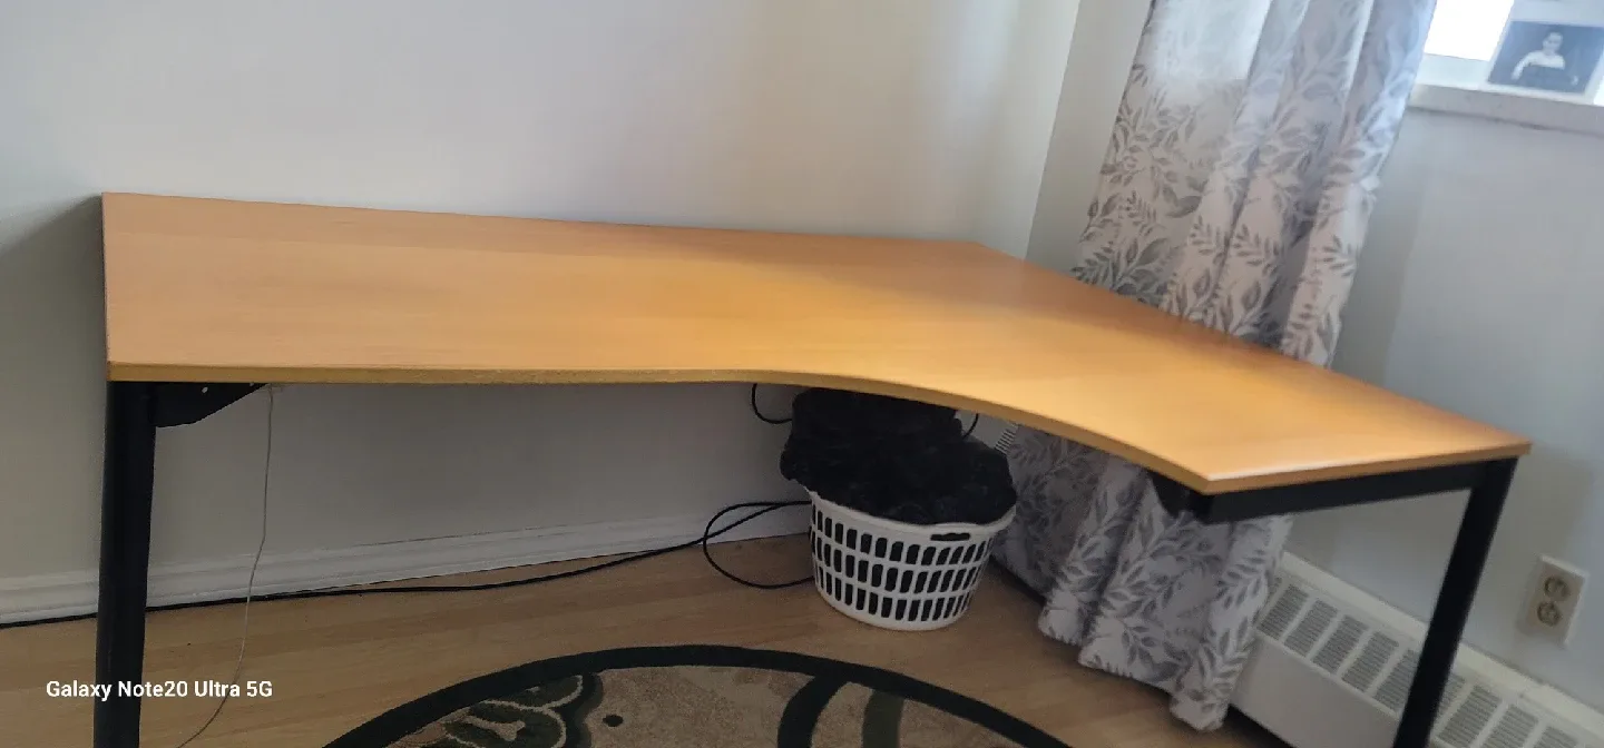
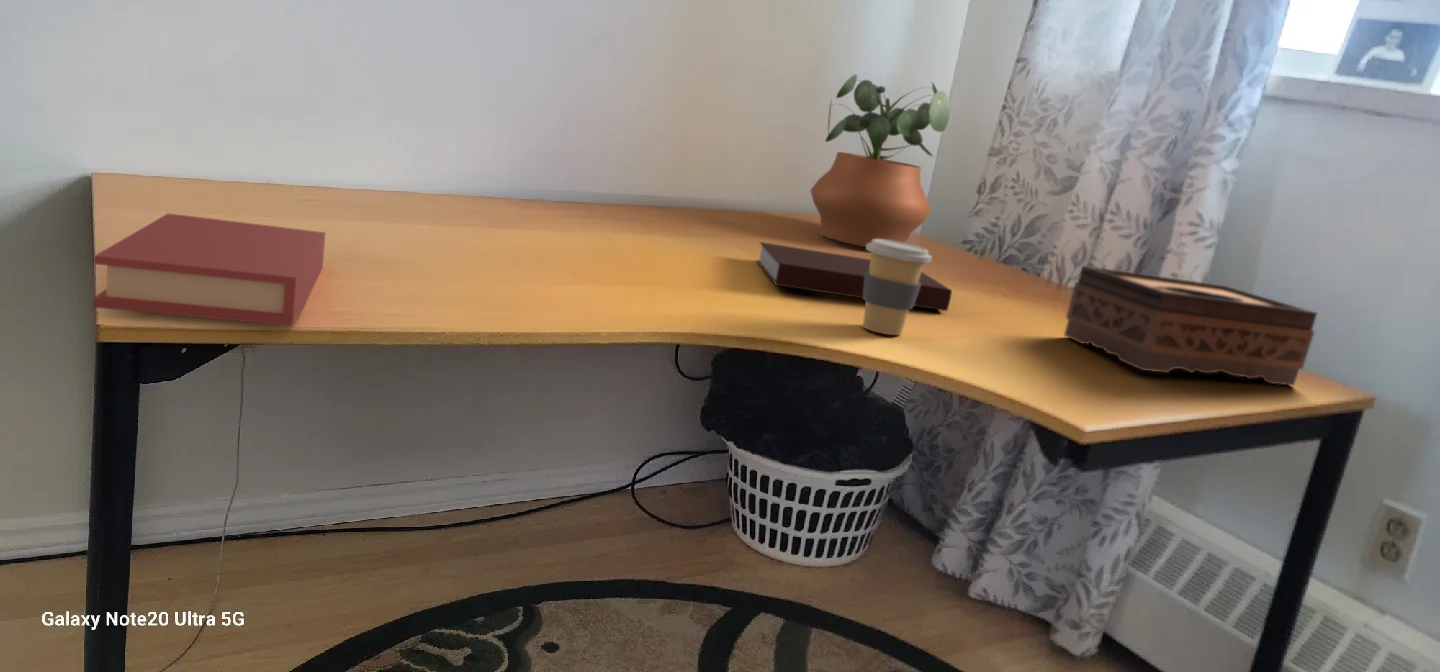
+ notebook [755,241,953,312]
+ book [92,212,327,327]
+ tissue box [1063,265,1318,387]
+ potted plant [809,74,951,248]
+ coffee cup [862,239,933,336]
